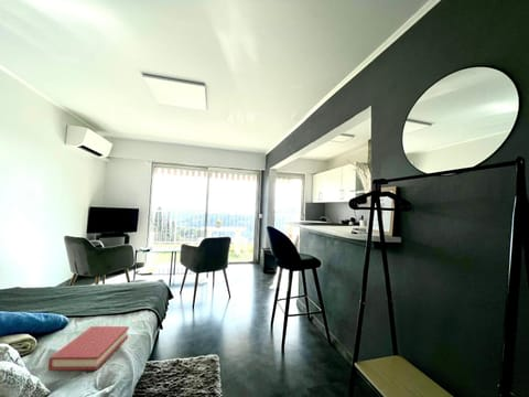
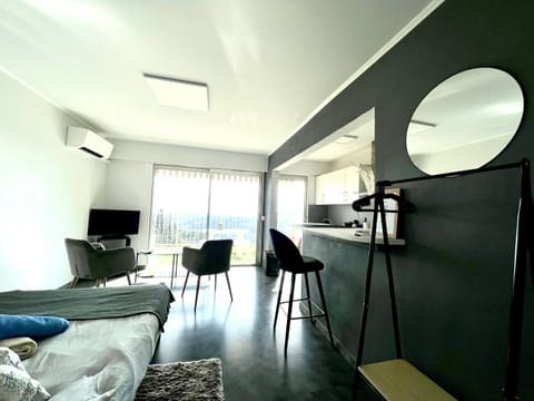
- hardback book [47,325,130,372]
